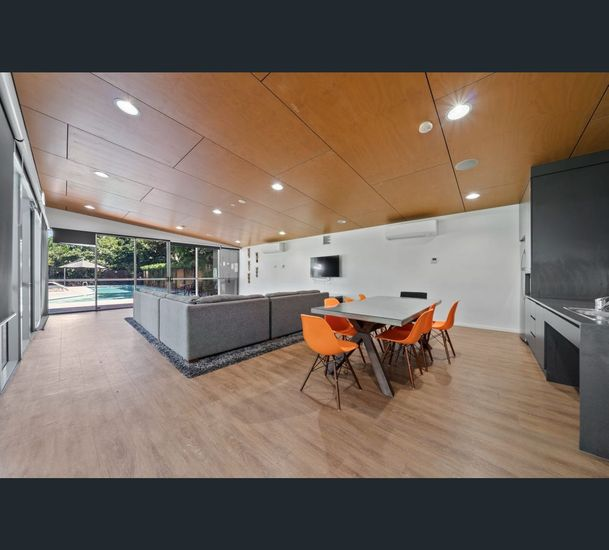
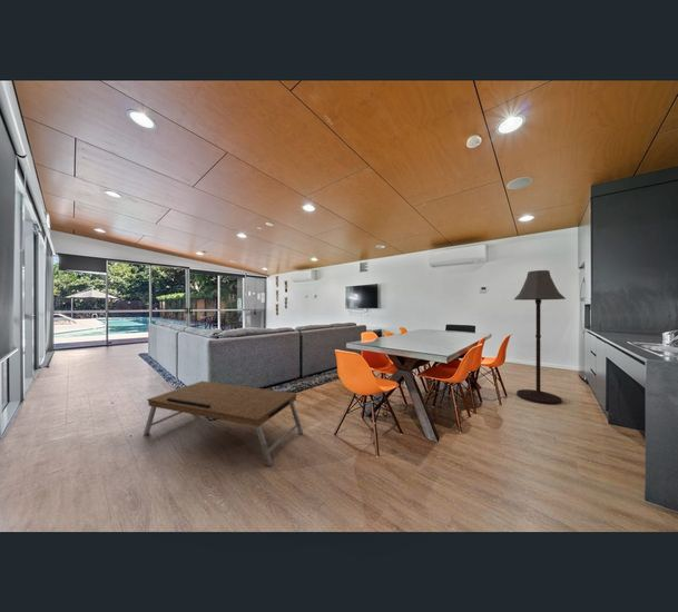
+ floor lamp [513,269,567,405]
+ coffee table [143,381,304,467]
